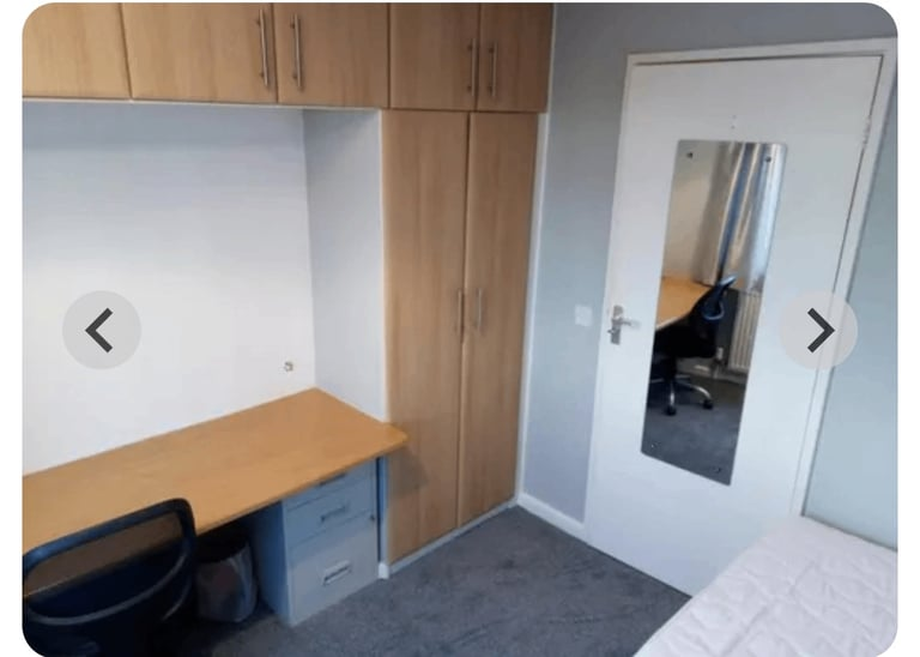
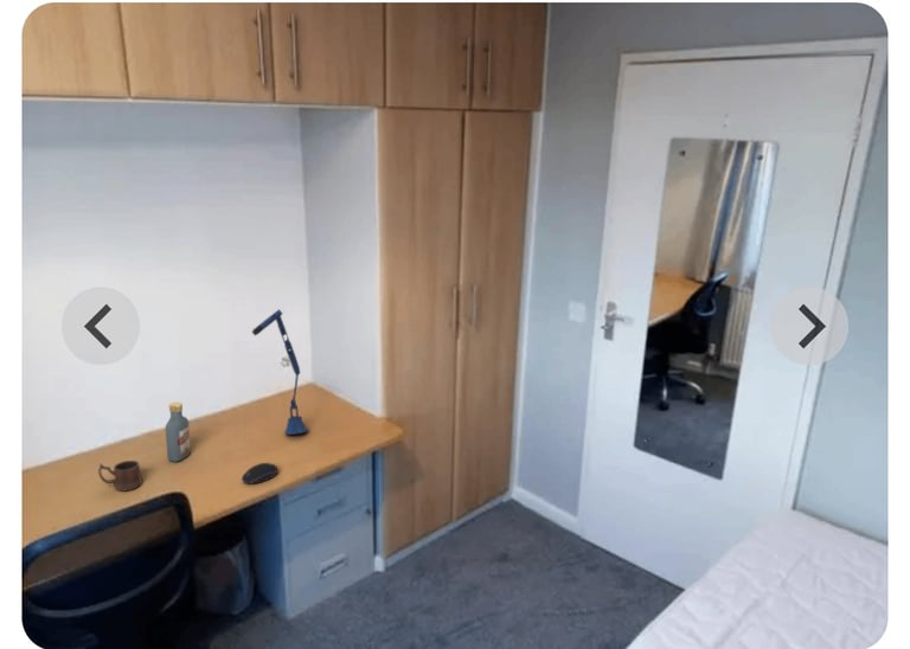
+ computer mouse [241,462,278,486]
+ vodka [165,401,192,463]
+ mug [97,460,143,493]
+ desk lamp [251,308,309,436]
